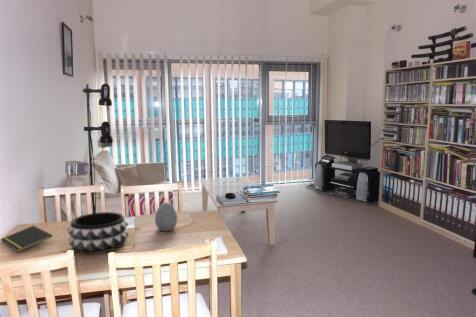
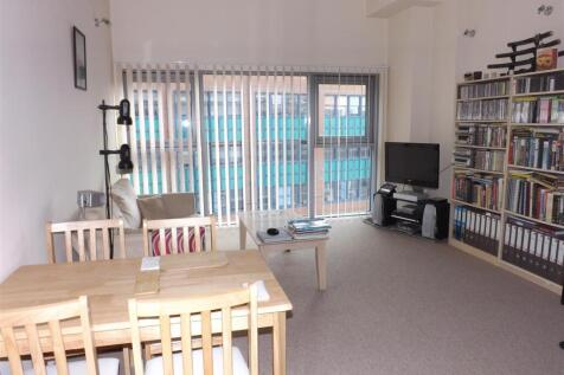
- decorative egg [154,202,178,232]
- decorative bowl [66,211,130,255]
- notepad [0,225,53,253]
